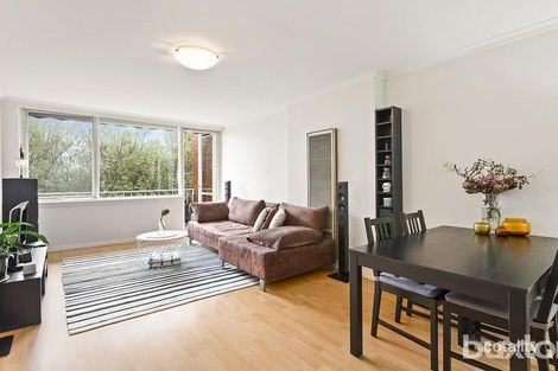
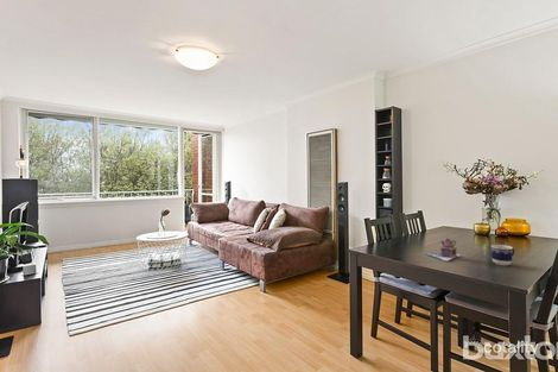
+ cup [490,244,515,266]
+ teapot [426,237,461,263]
